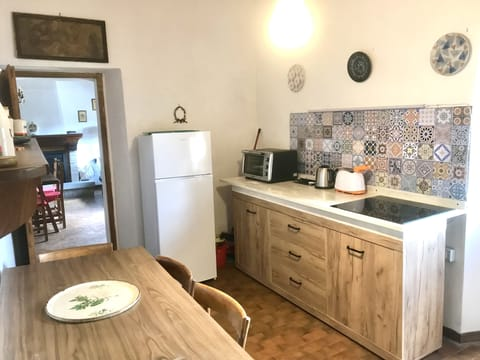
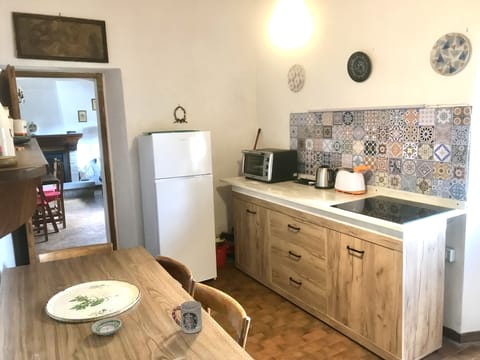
+ cup [171,300,203,334]
+ saucer [91,317,123,337]
